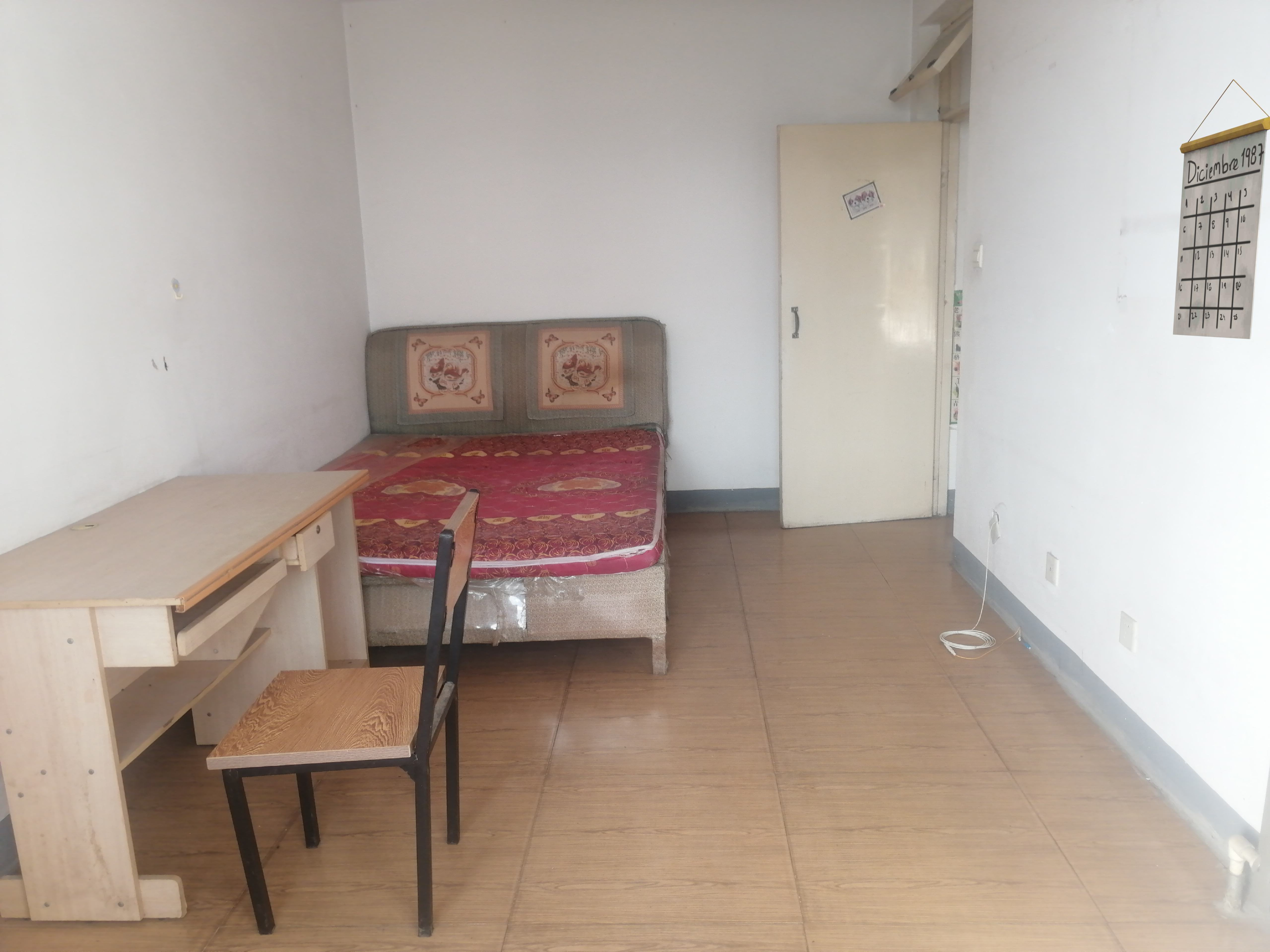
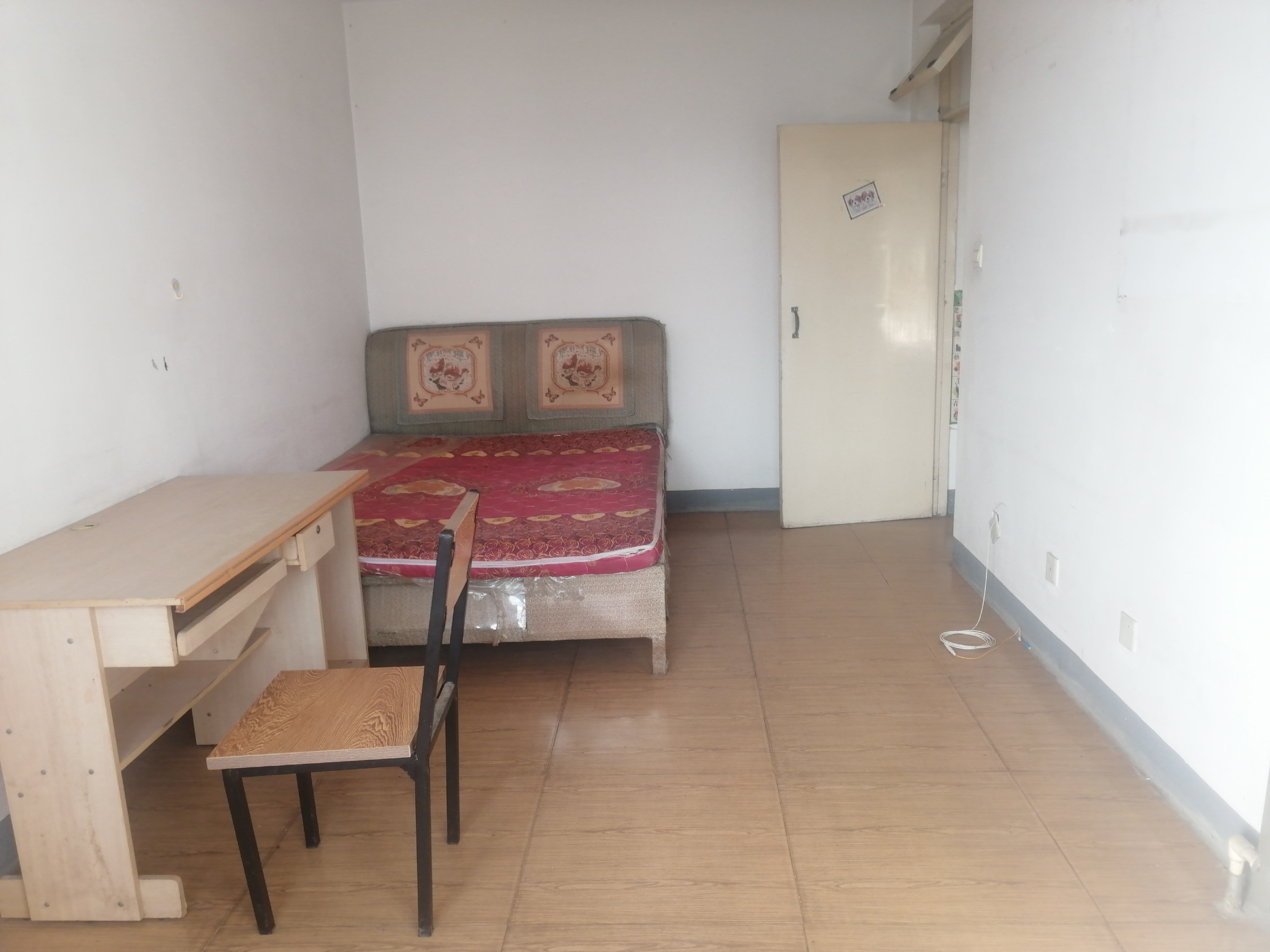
- calendar [1173,79,1270,339]
